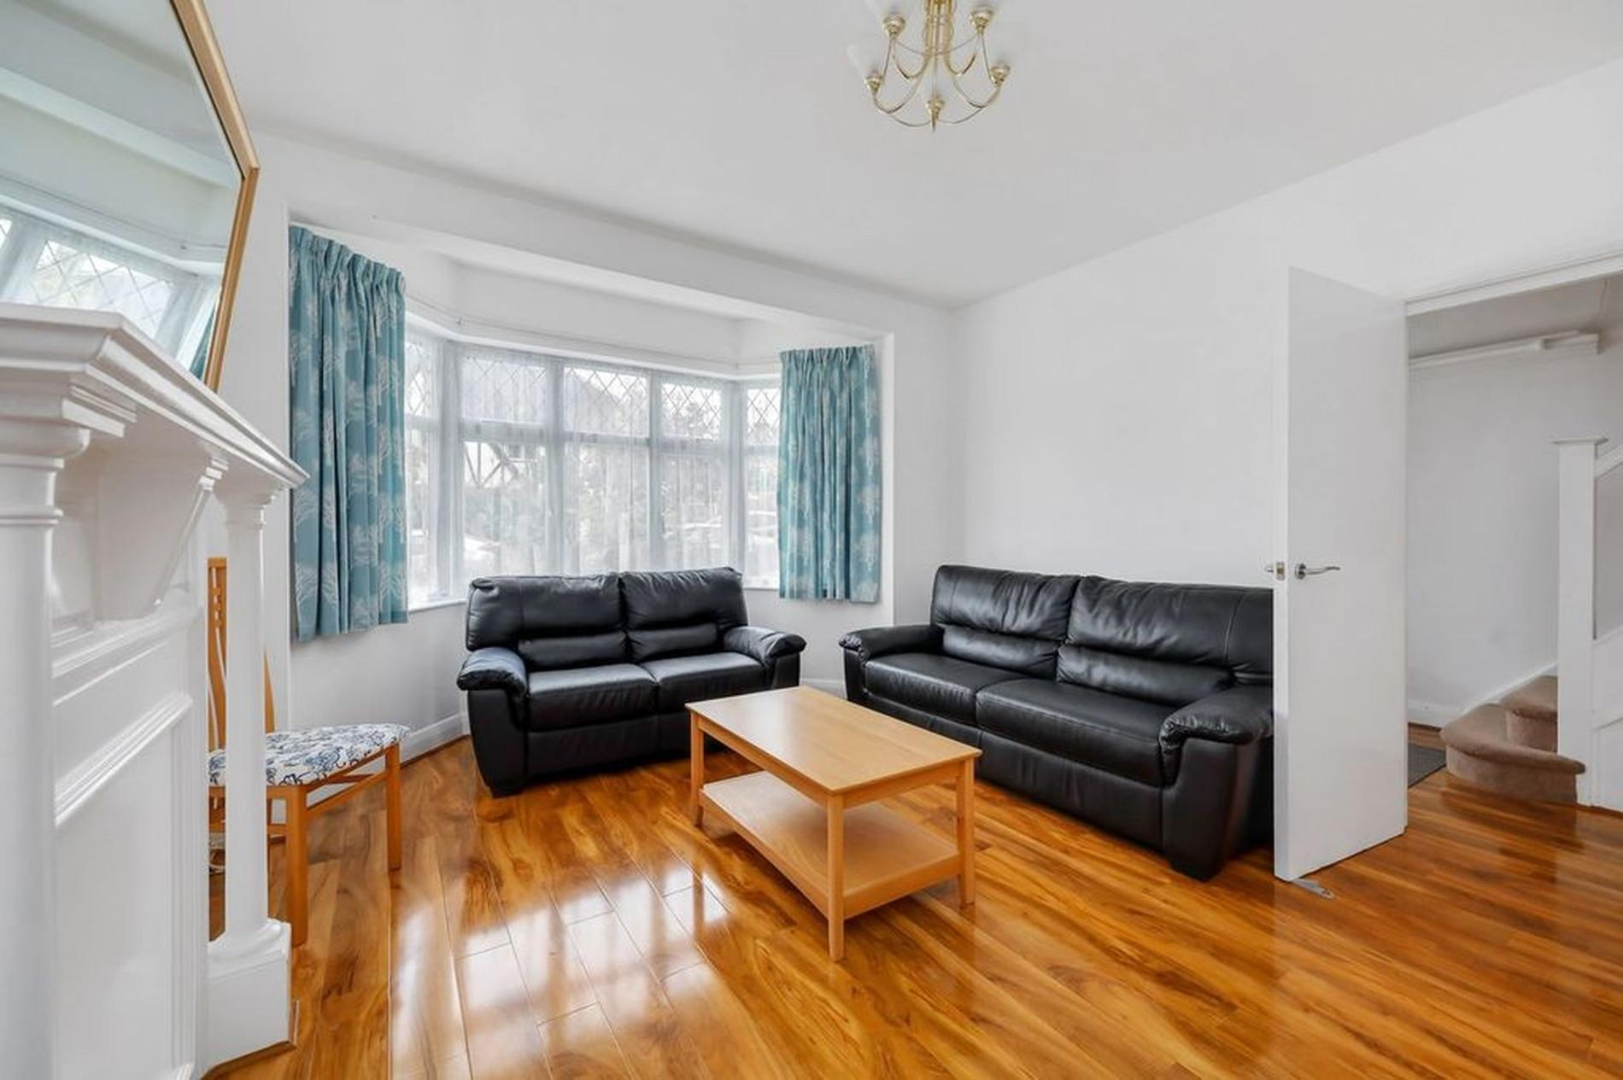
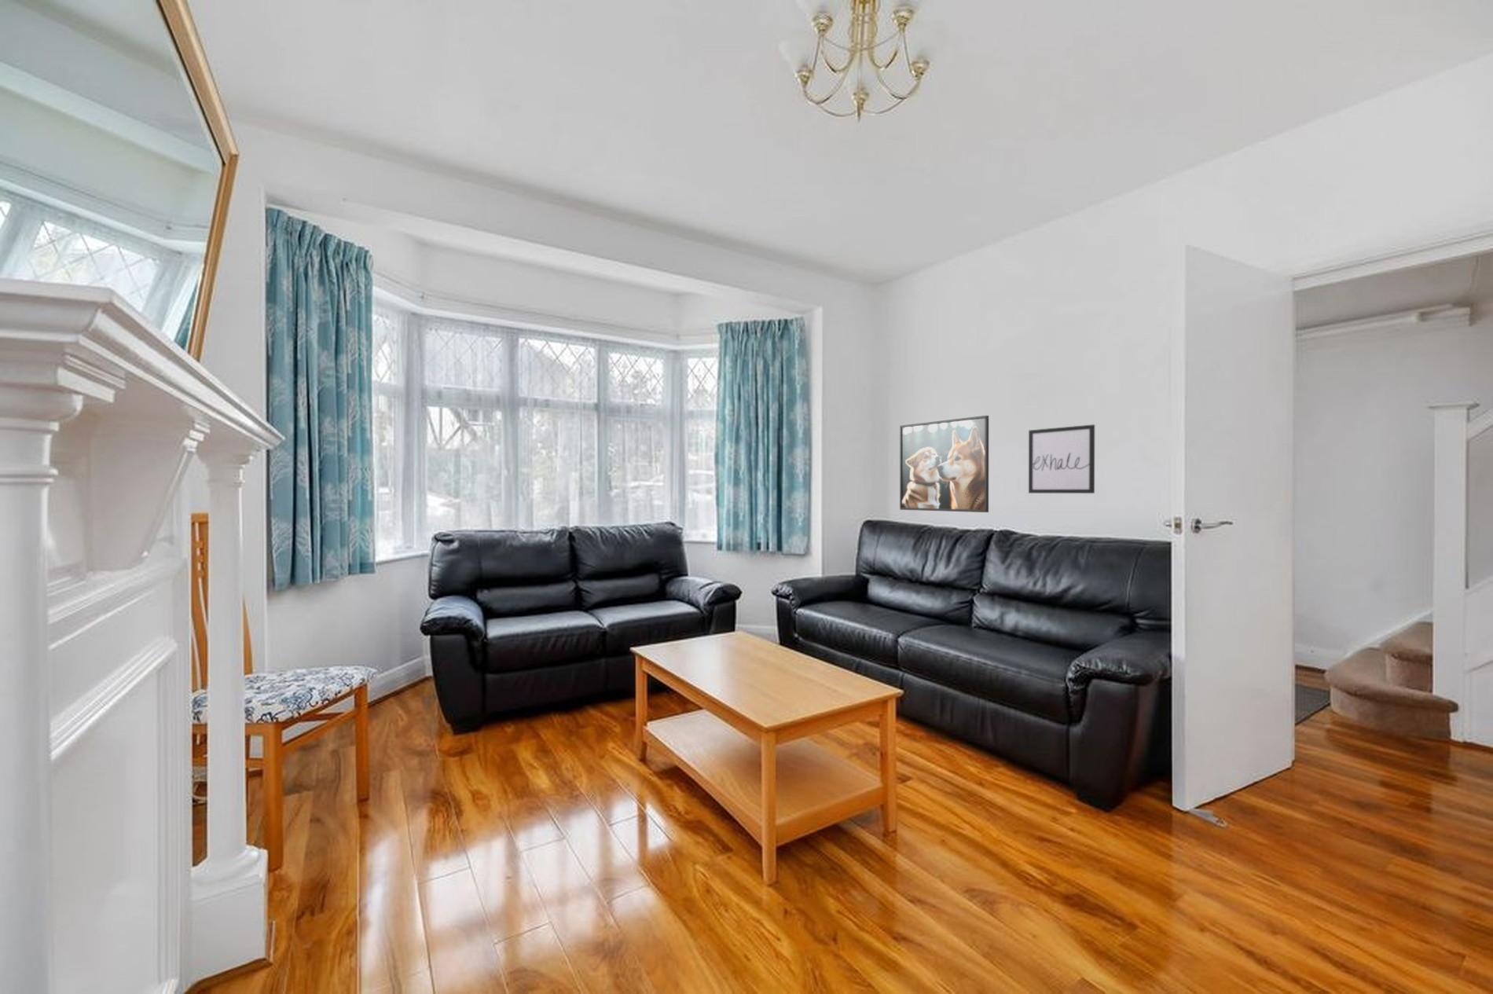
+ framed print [898,415,989,514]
+ wall art [1028,424,1096,495]
